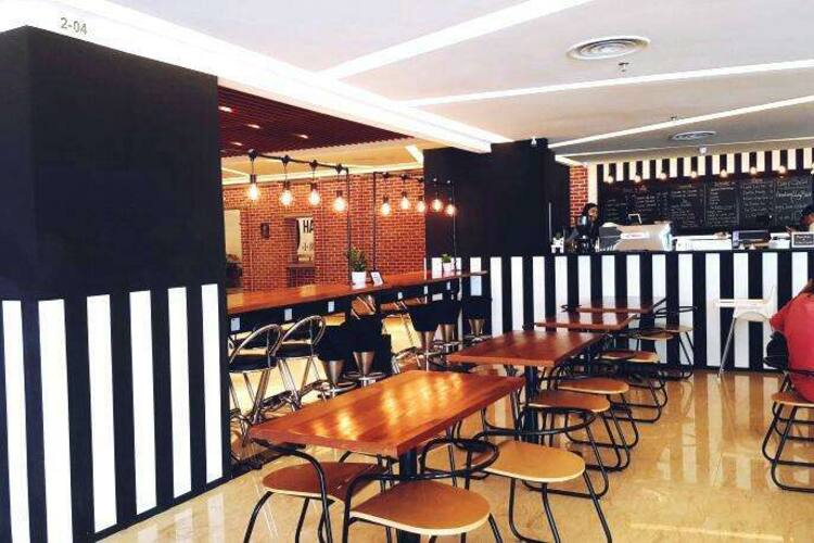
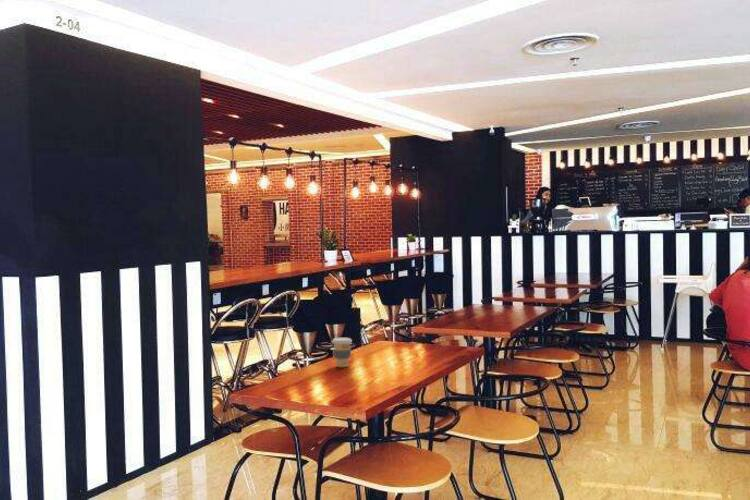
+ coffee cup [331,337,353,368]
